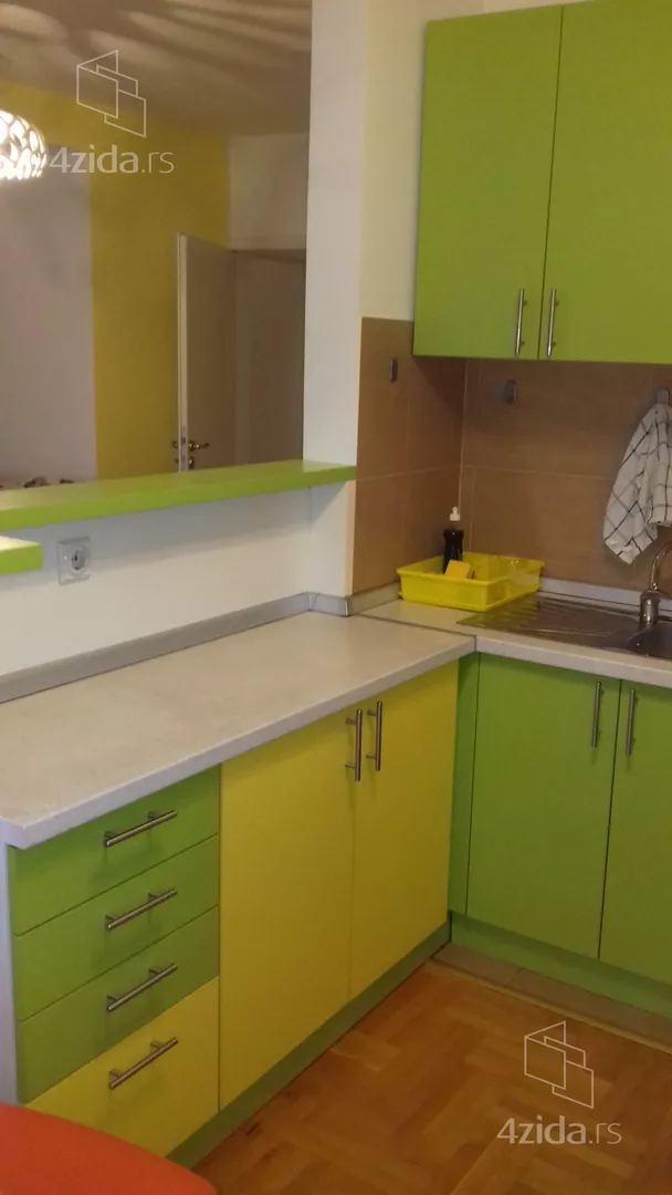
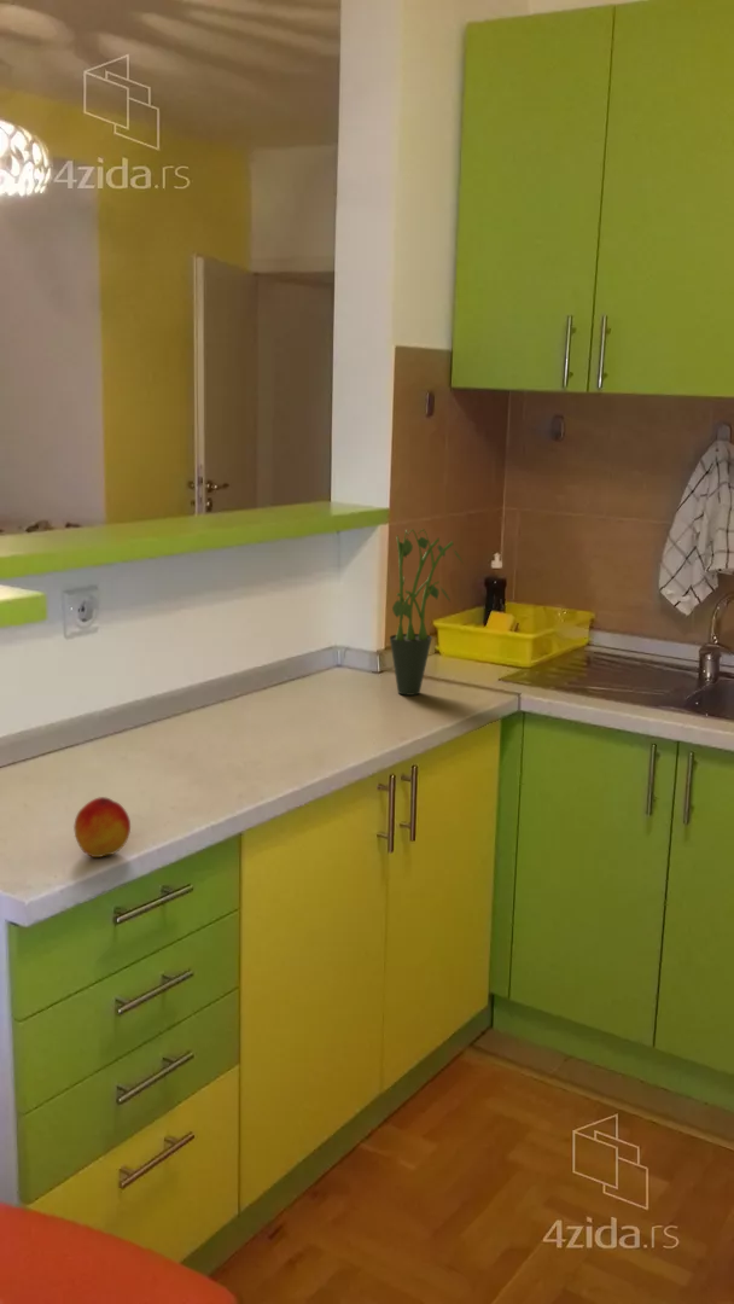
+ peach [72,796,132,858]
+ potted plant [389,528,465,697]
